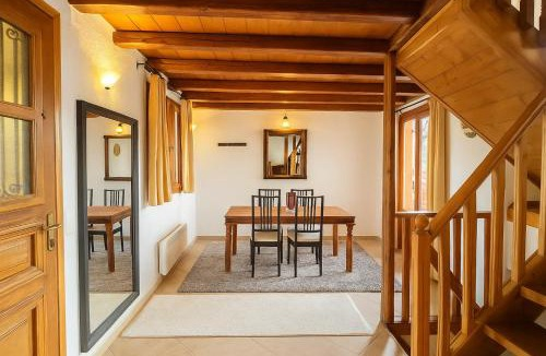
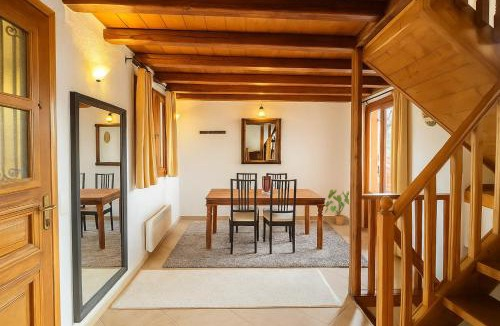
+ house plant [324,189,350,226]
